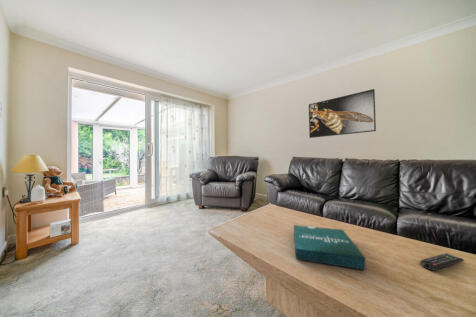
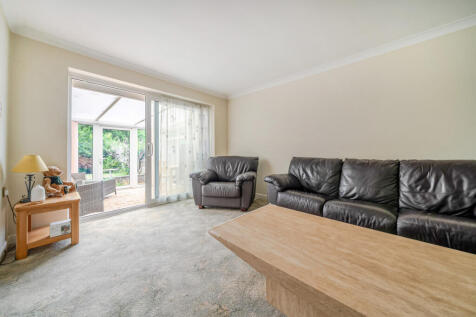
- remote control [419,252,465,272]
- pizza box [293,224,367,271]
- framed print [308,88,377,139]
